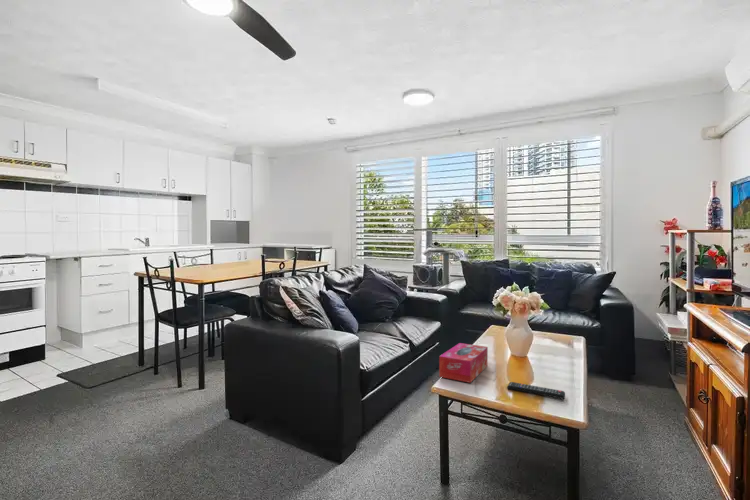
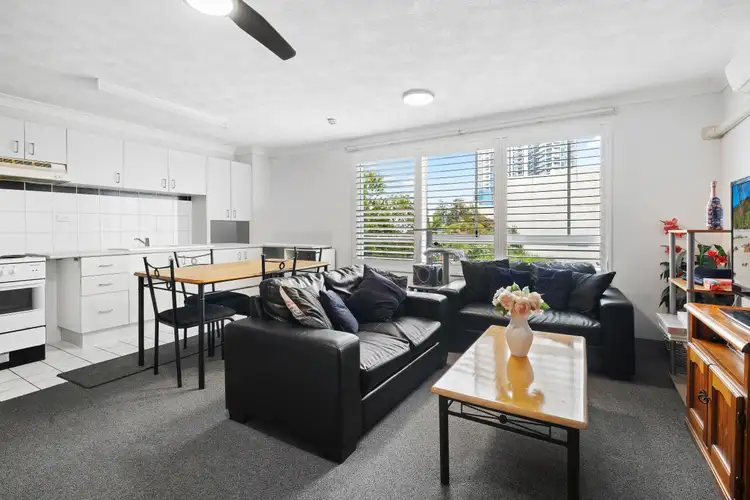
- remote control [506,381,566,400]
- tissue box [438,342,489,384]
